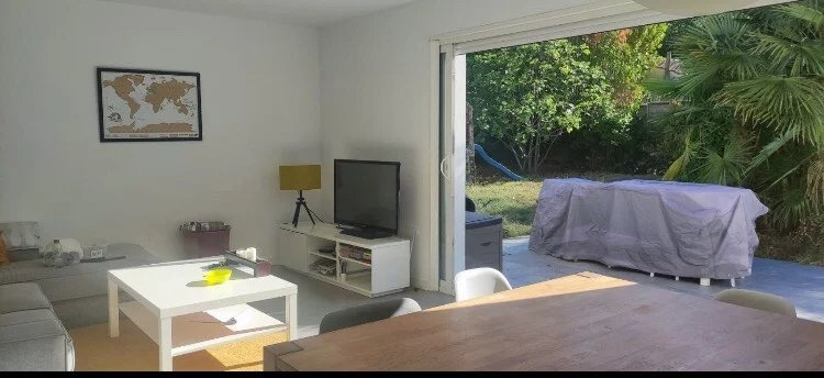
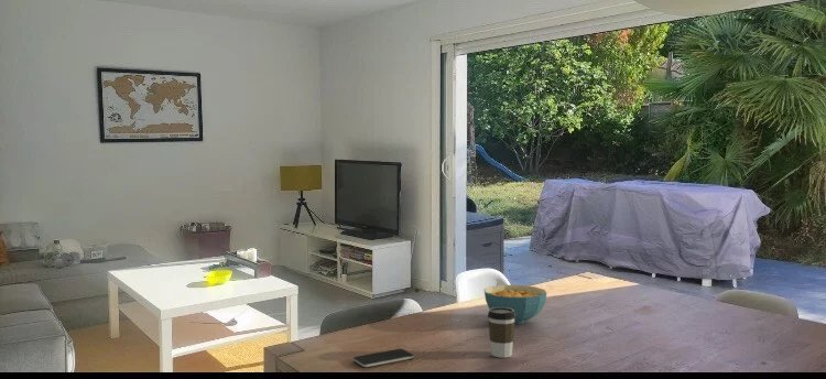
+ cereal bowl [483,284,547,325]
+ coffee cup [487,307,515,359]
+ smartphone [352,348,415,368]
